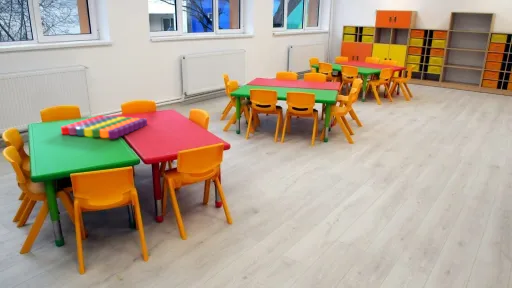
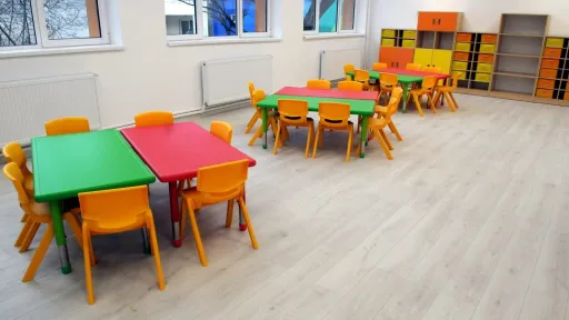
- toy blocks [60,114,148,139]
